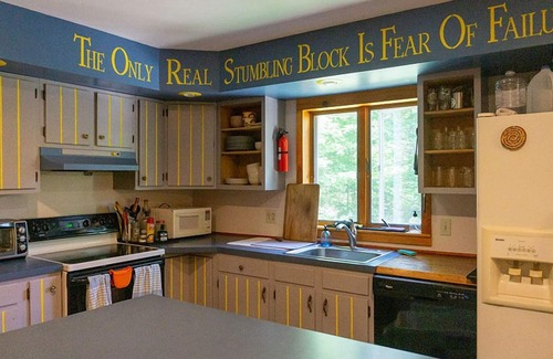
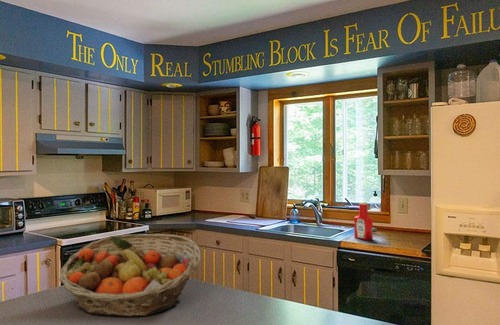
+ soap bottle [353,200,374,241]
+ fruit basket [58,233,201,318]
